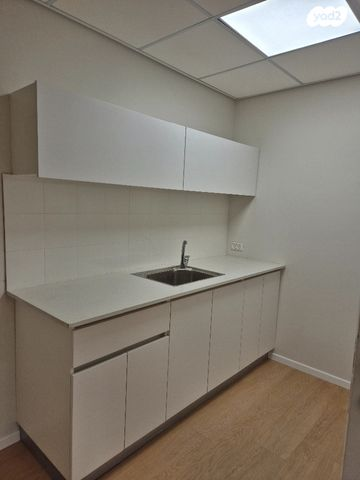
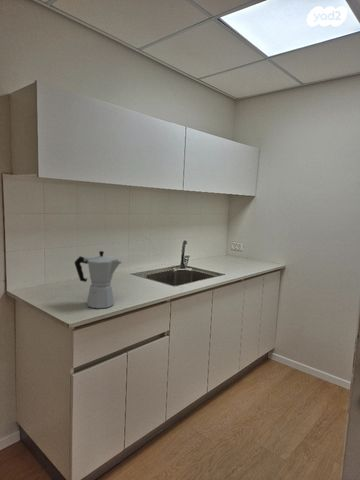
+ moka pot [74,250,123,309]
